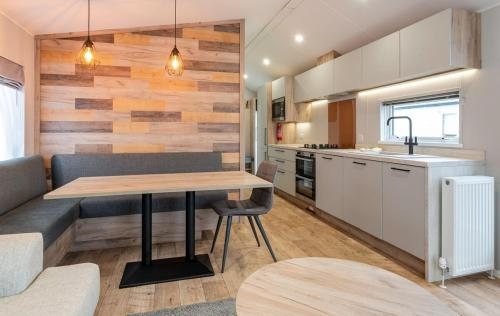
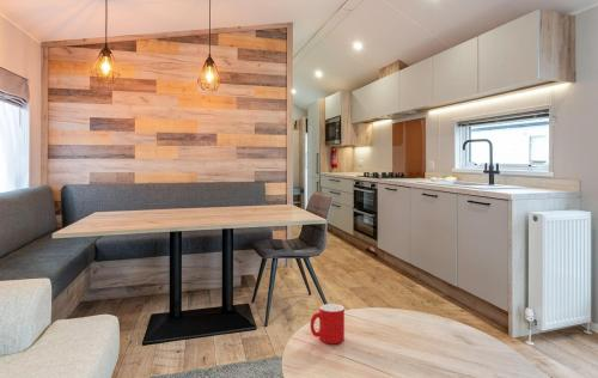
+ cup [310,303,346,345]
